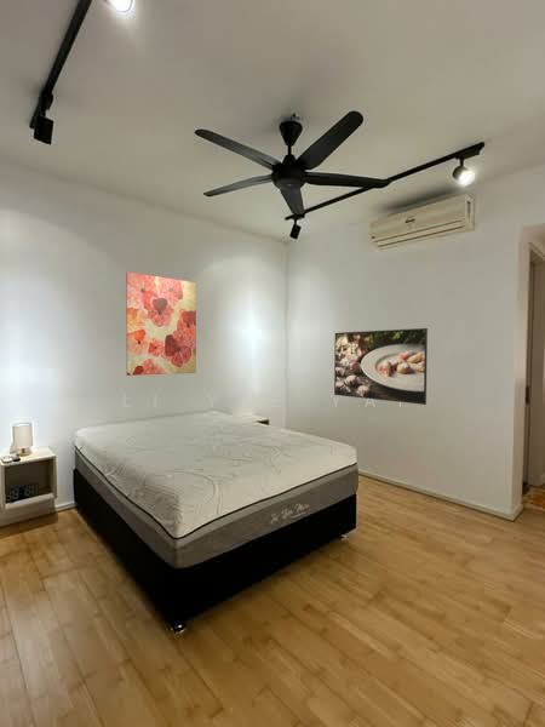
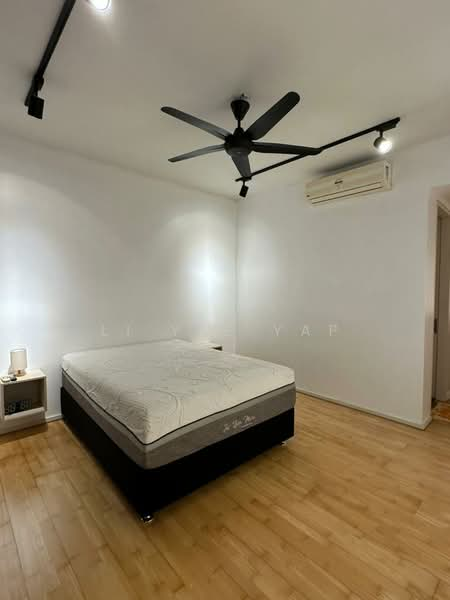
- wall art [125,271,197,377]
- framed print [333,327,429,406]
